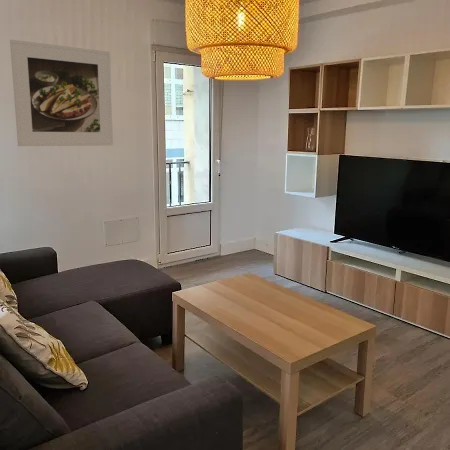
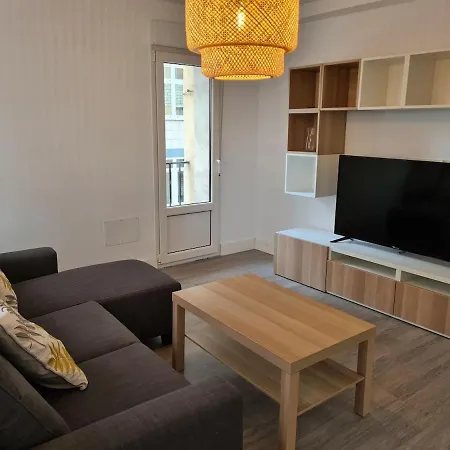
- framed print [9,39,114,147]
